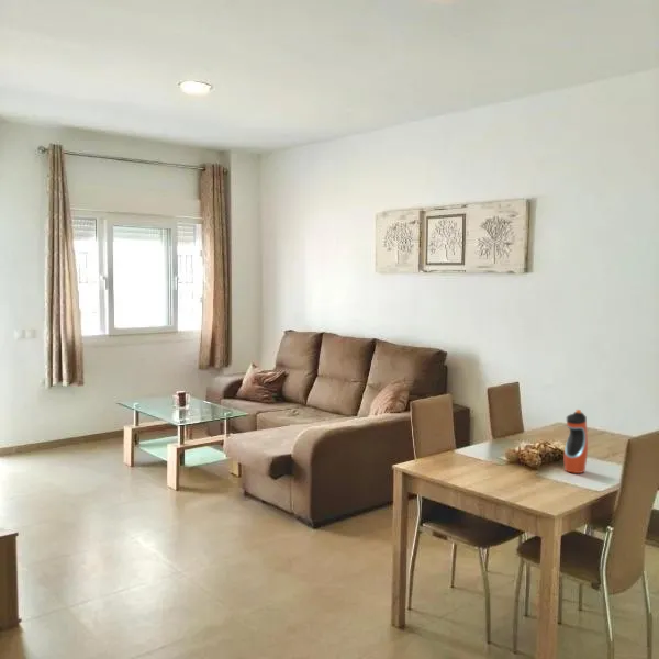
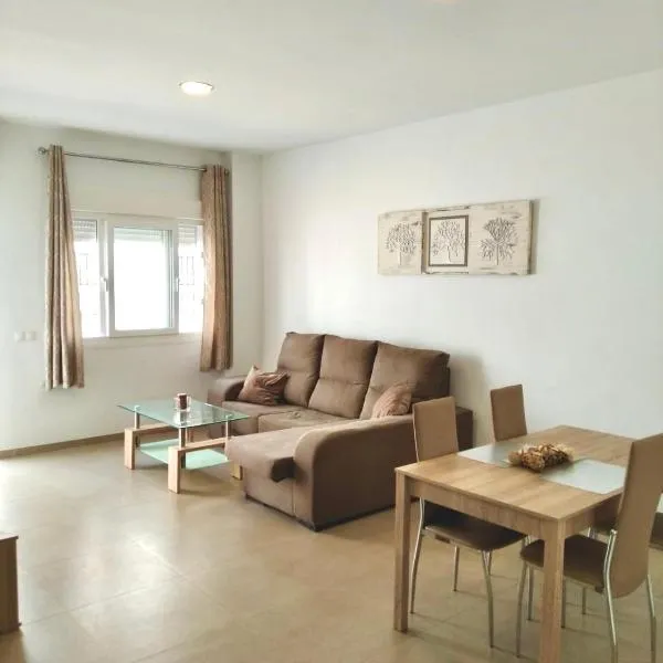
- water bottle [563,409,589,474]
